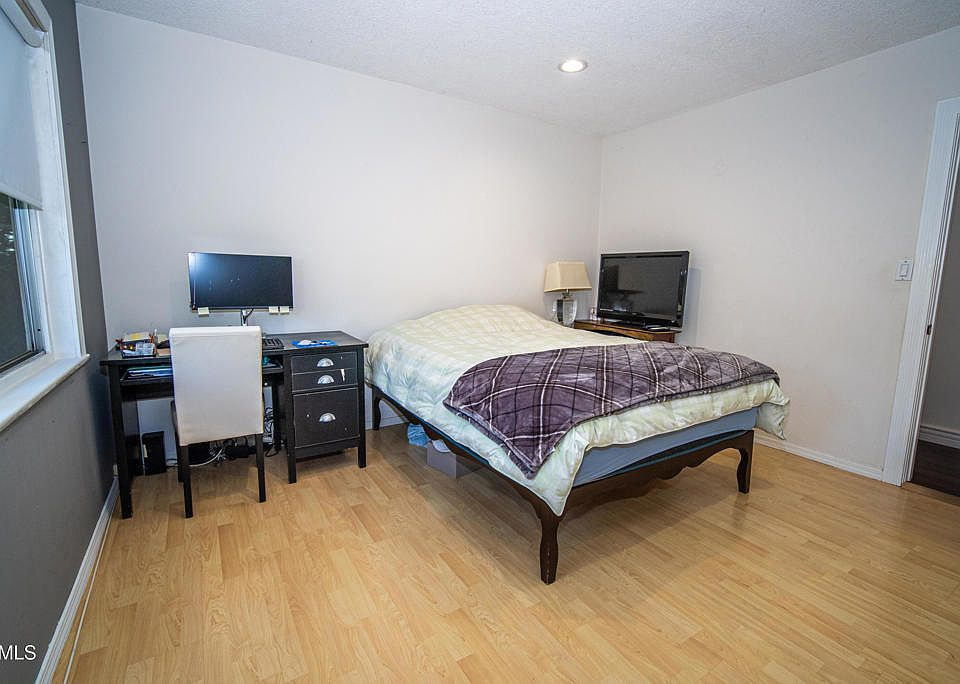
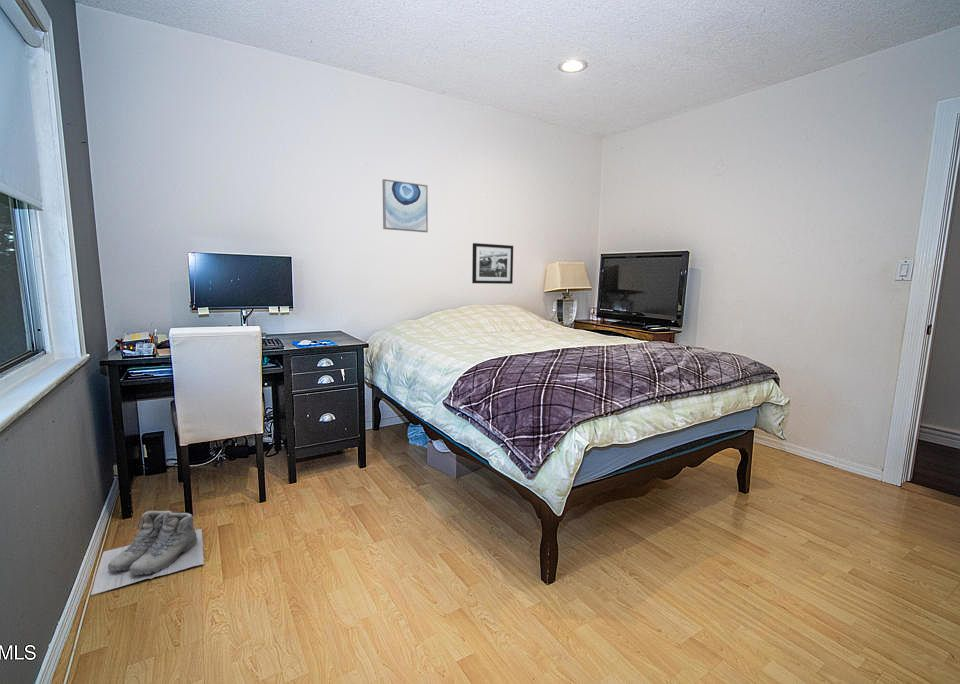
+ wall art [381,178,429,233]
+ picture frame [471,242,514,285]
+ boots [90,510,205,596]
